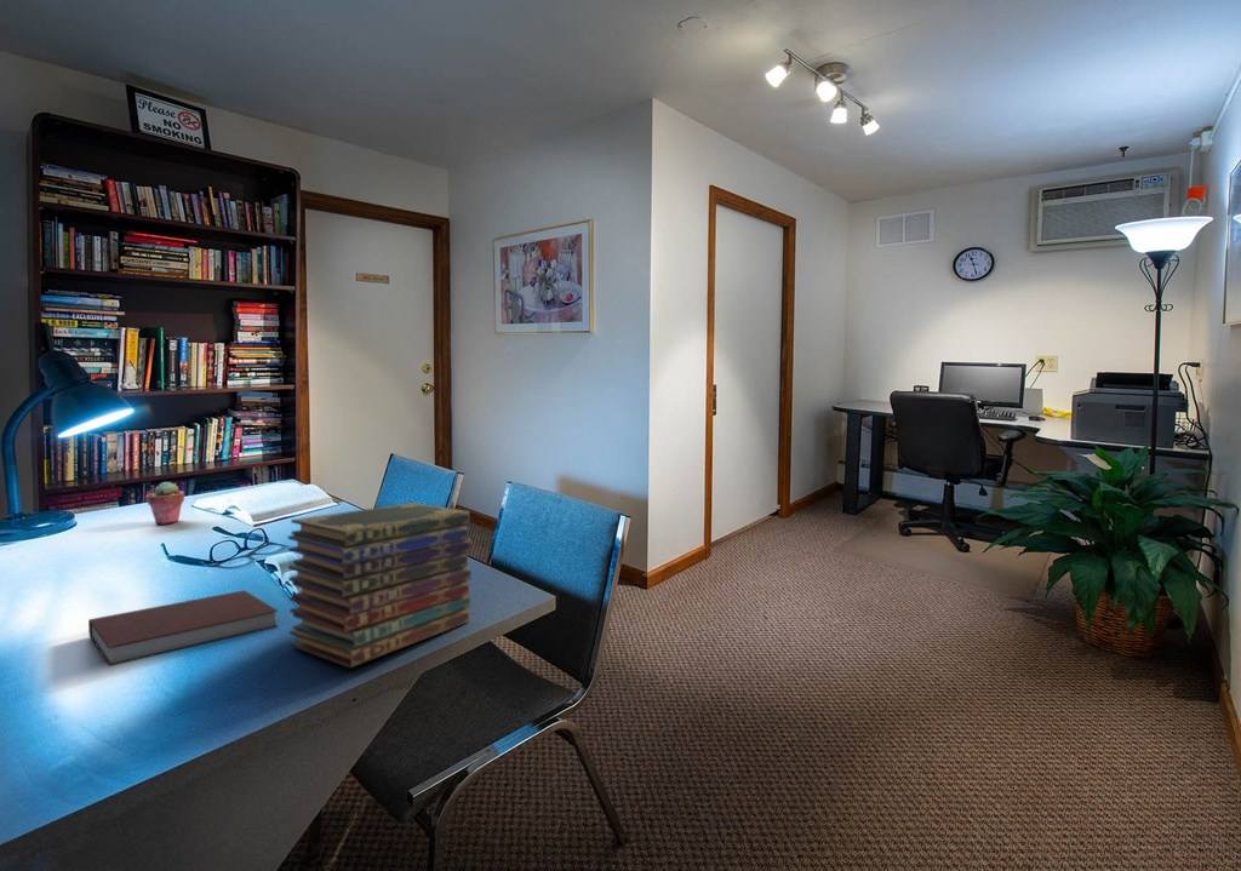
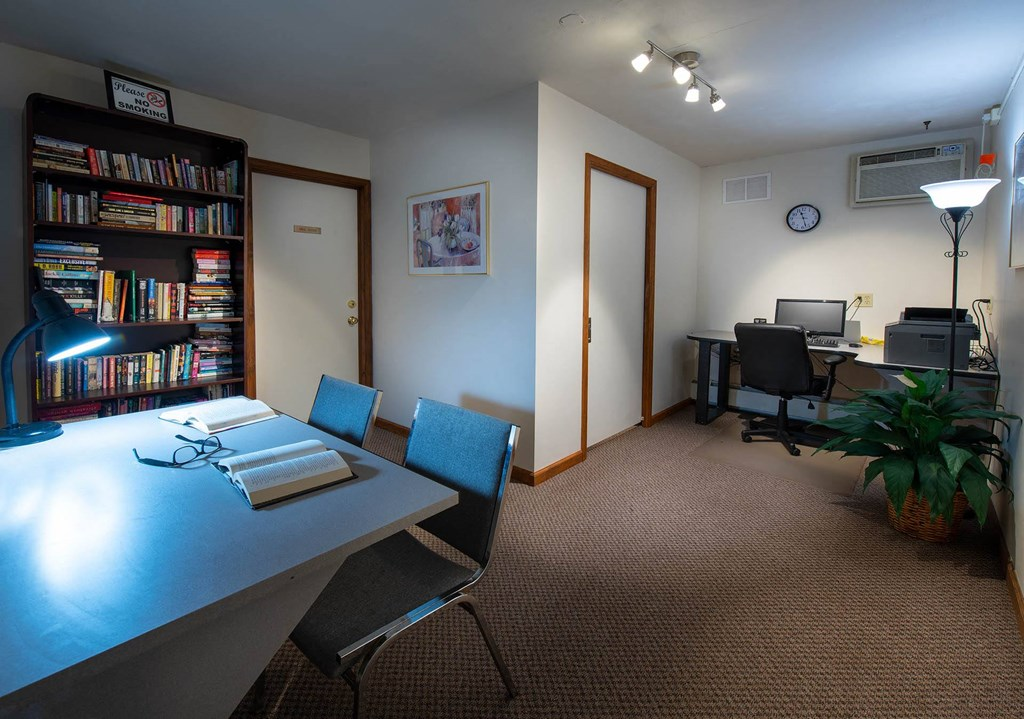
- potted succulent [144,481,185,525]
- notebook [87,589,280,667]
- book stack [287,502,473,669]
